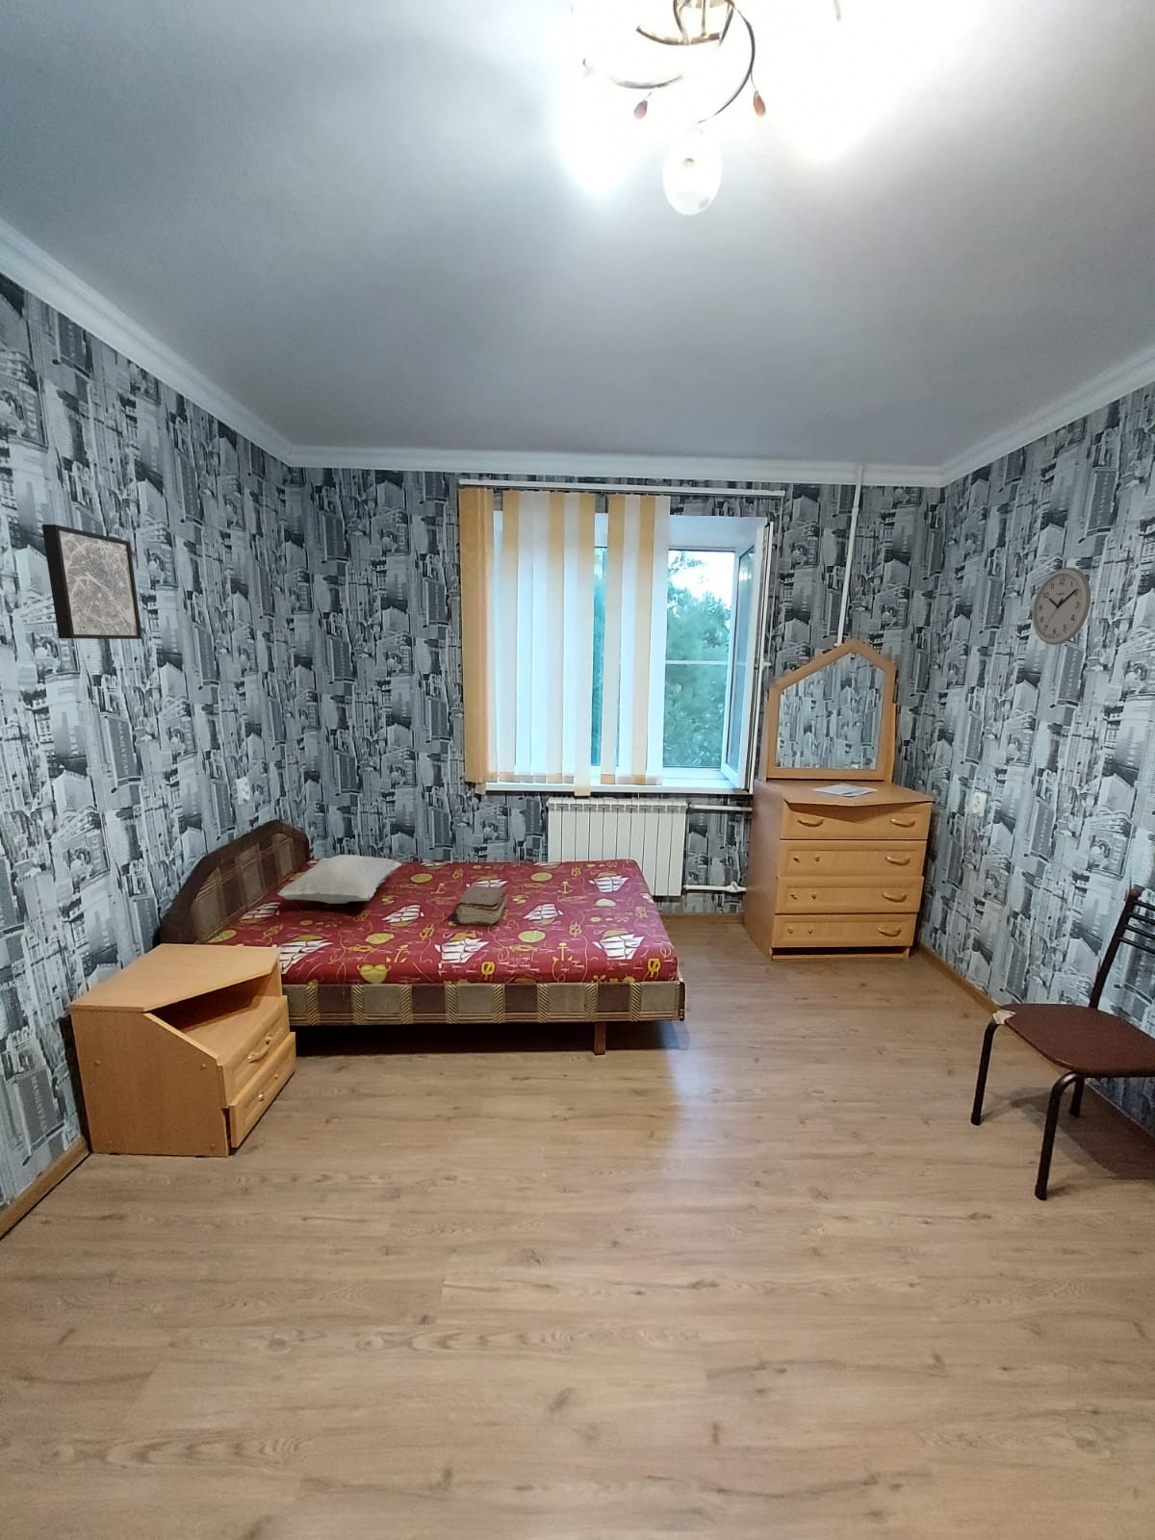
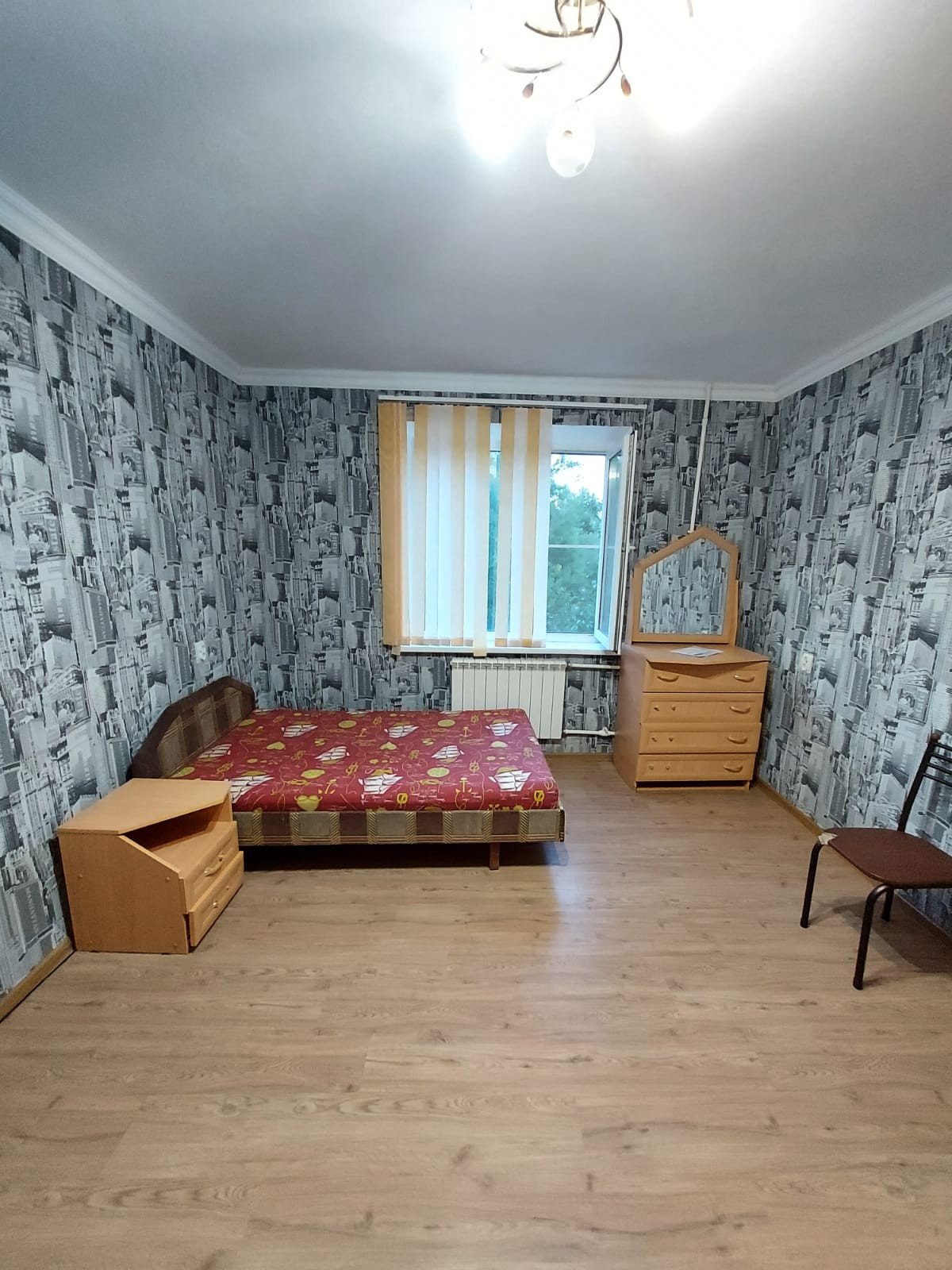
- wall art [40,524,143,640]
- book [454,884,510,926]
- wall clock [1031,566,1092,646]
- cushion [277,854,403,905]
